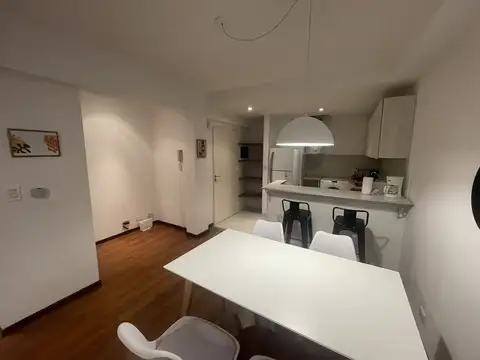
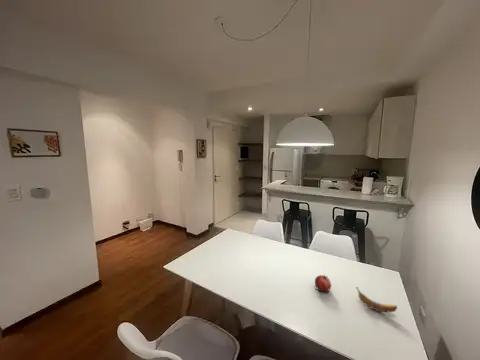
+ banana [356,286,398,313]
+ fruit [314,274,332,292]
